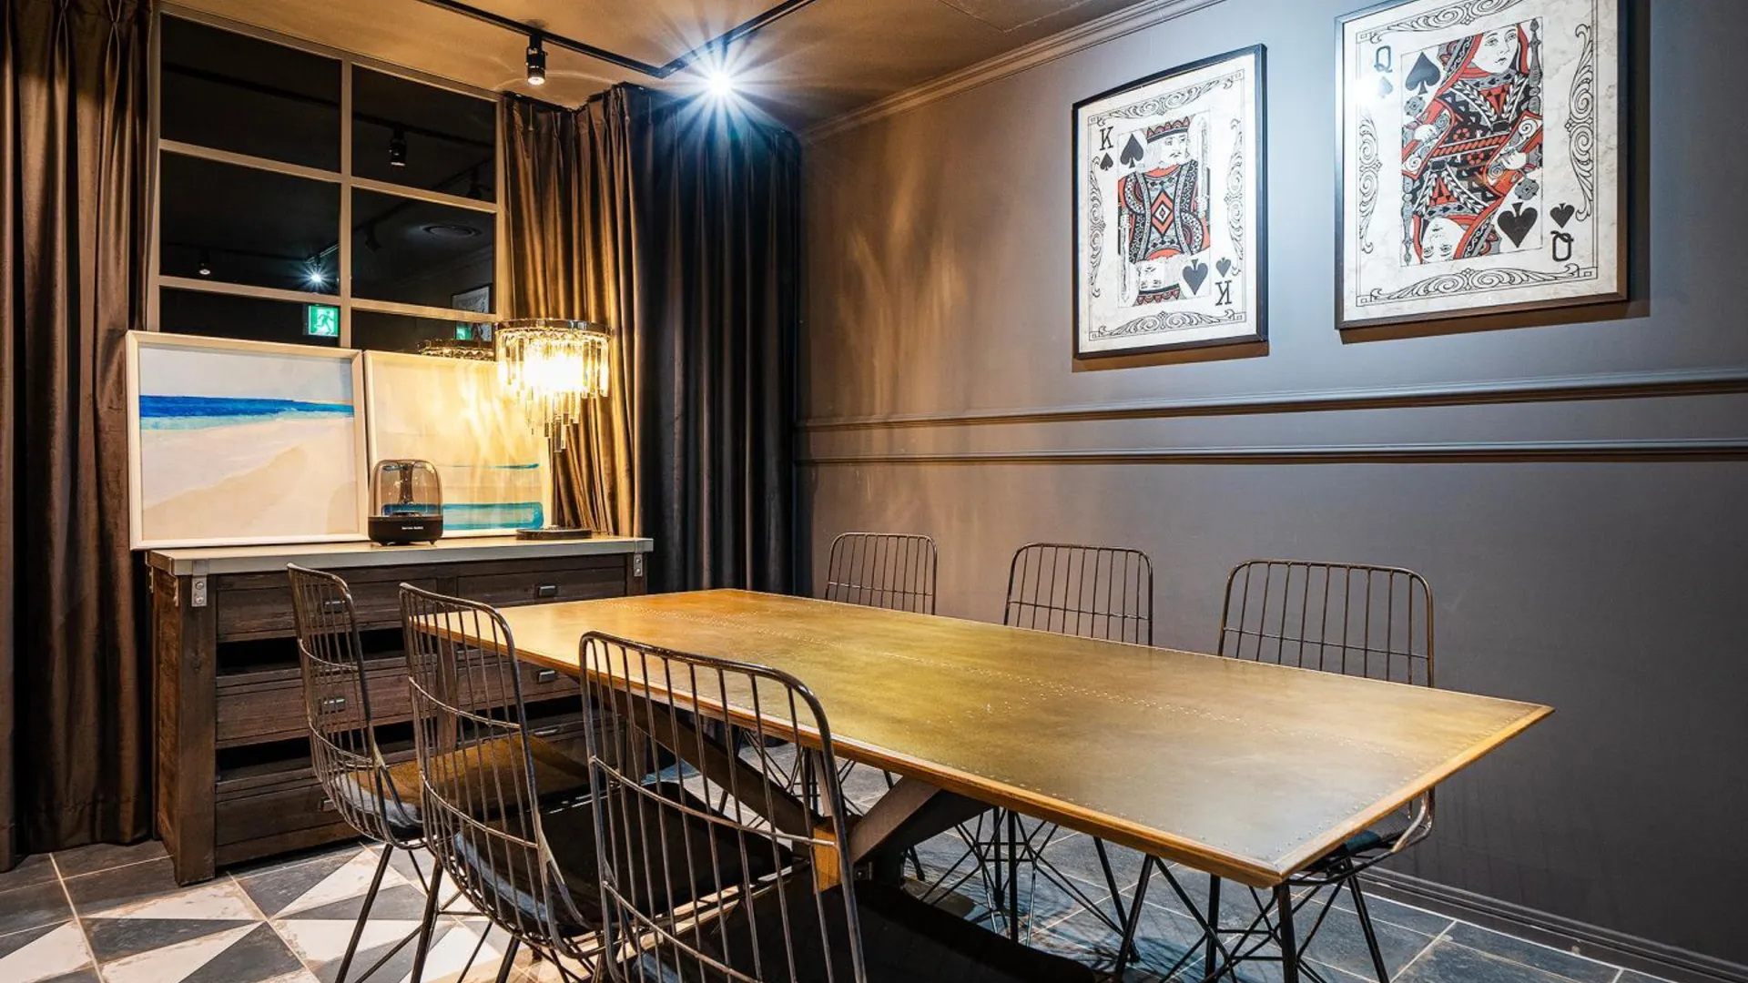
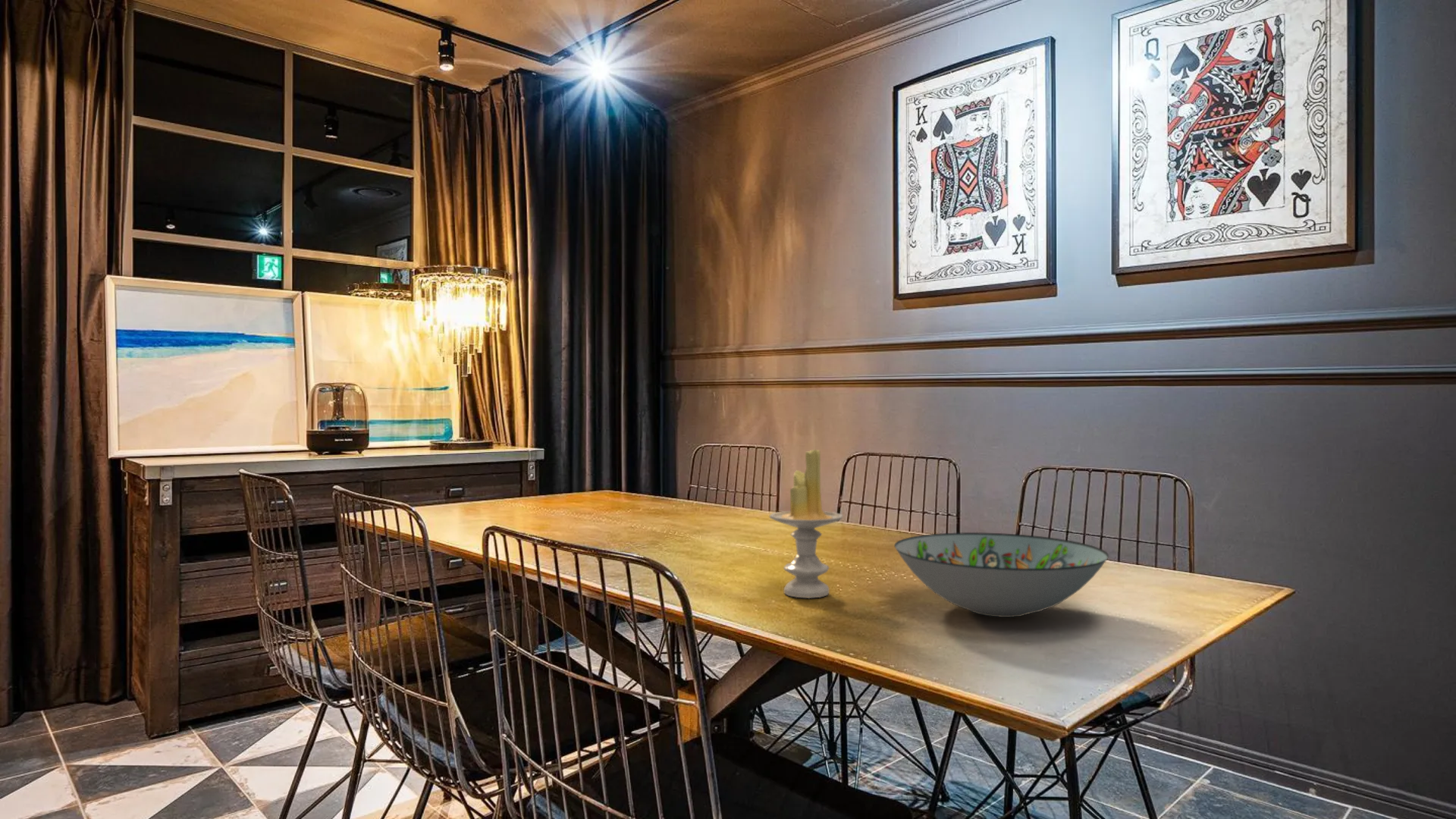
+ decorative bowl [893,532,1109,618]
+ candle [769,449,843,599]
